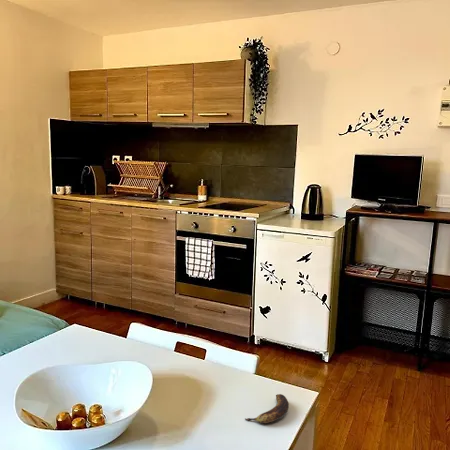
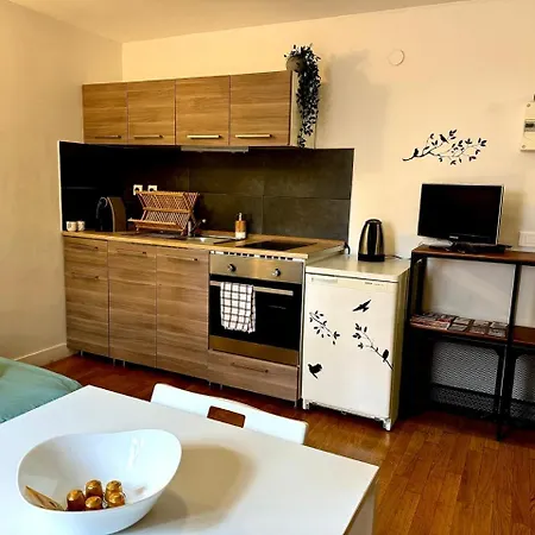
- banana [244,393,290,424]
